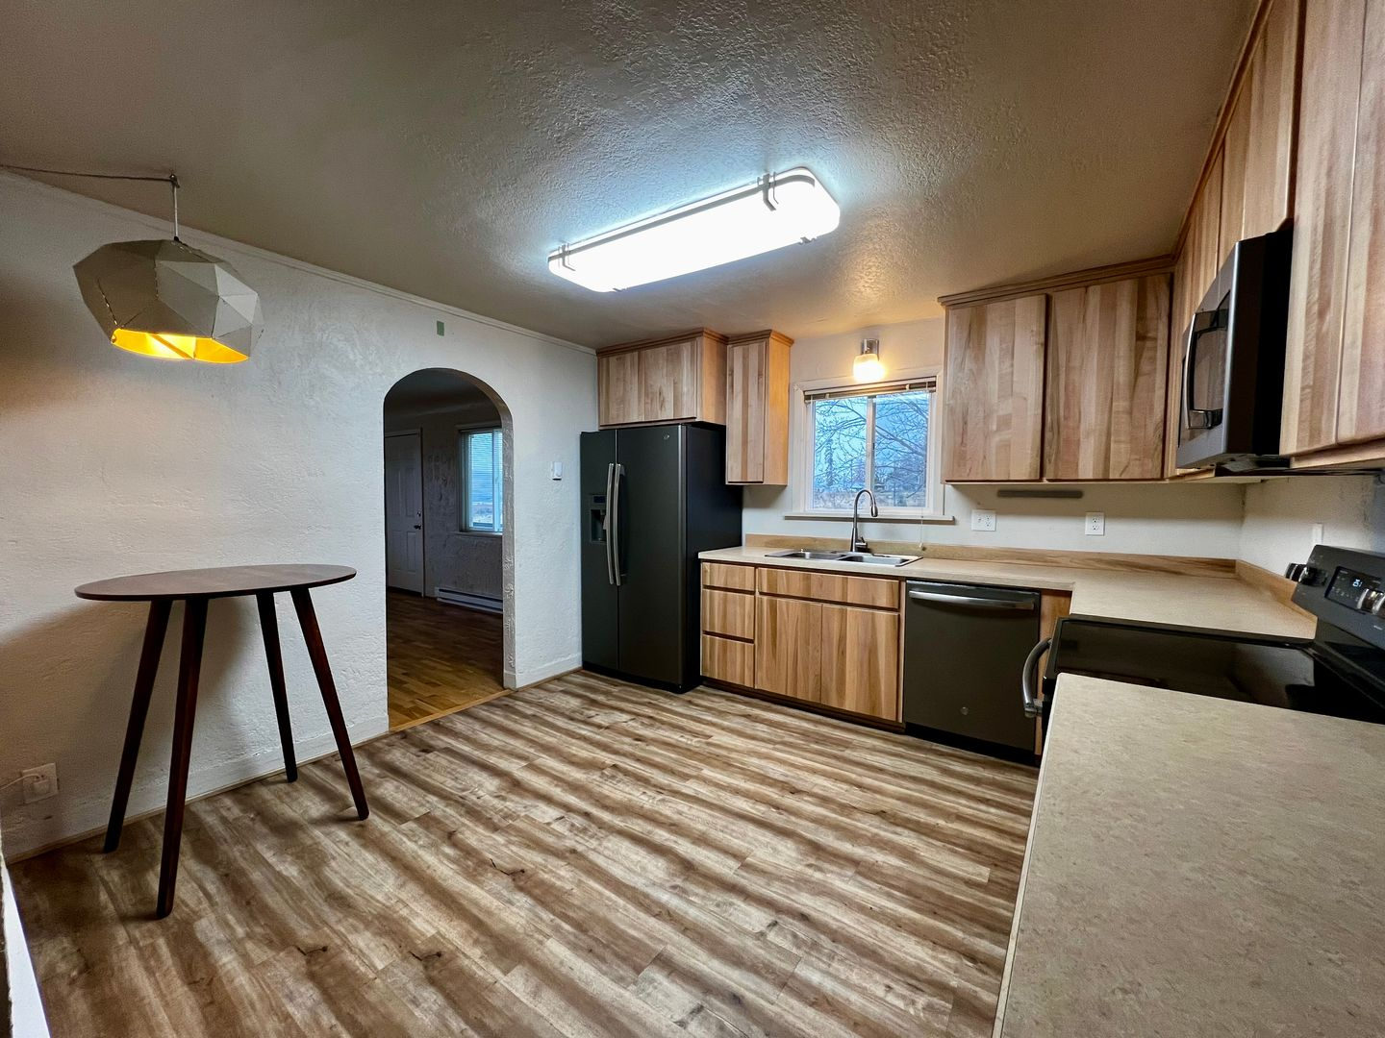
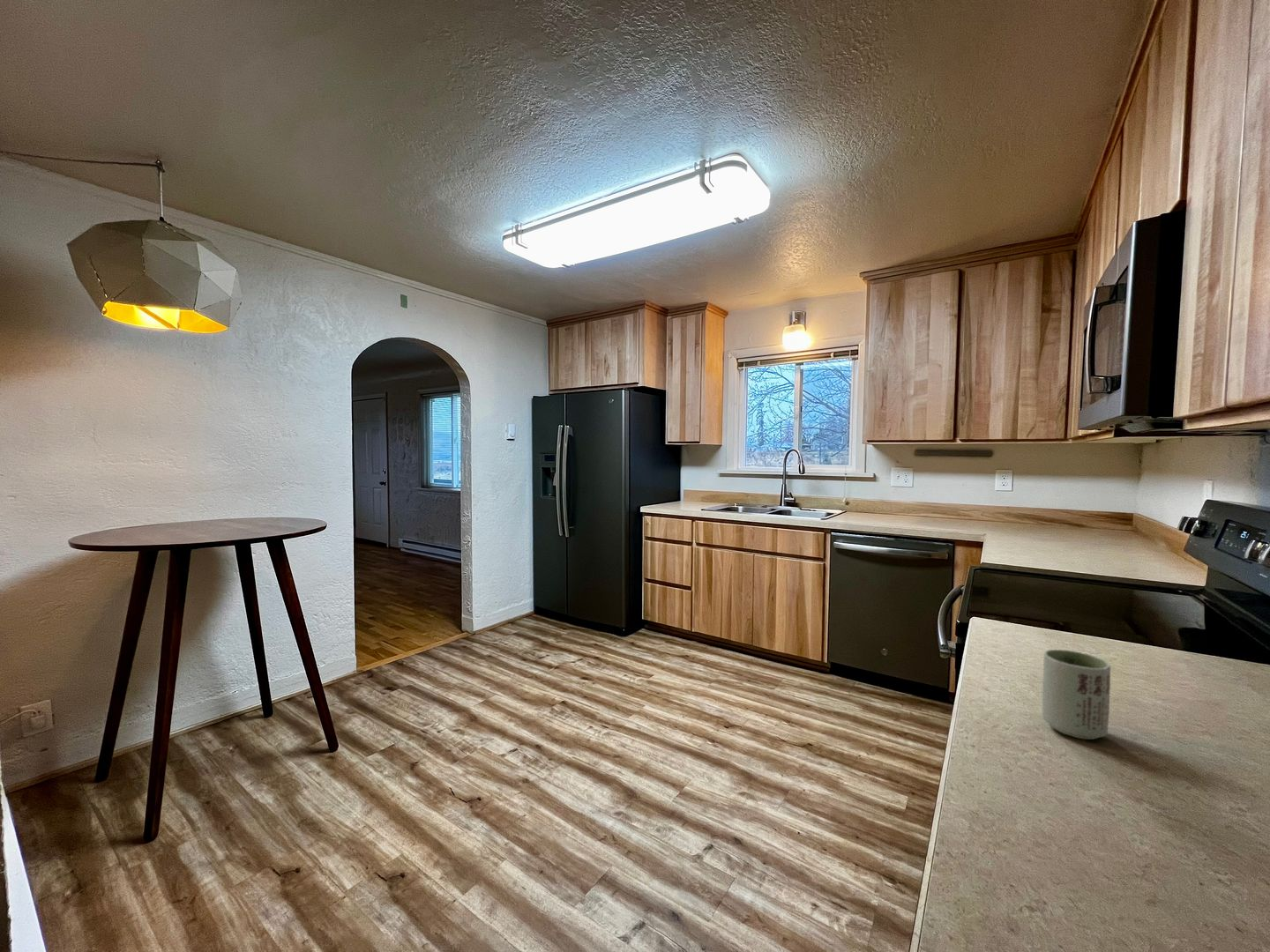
+ cup [1042,649,1111,740]
